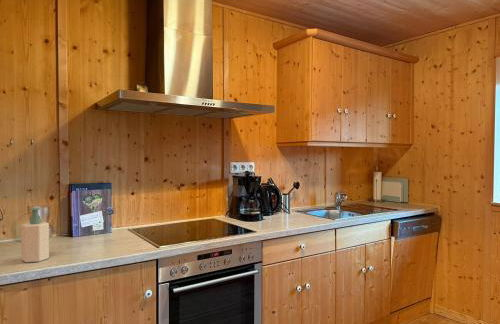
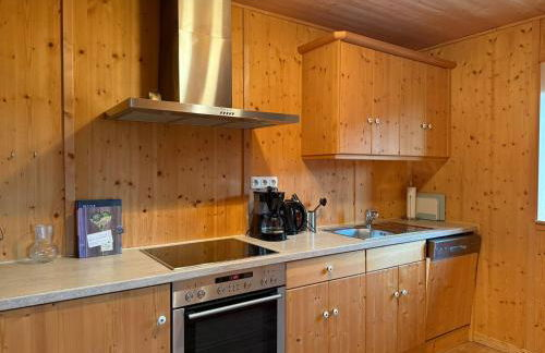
- soap bottle [20,207,50,263]
